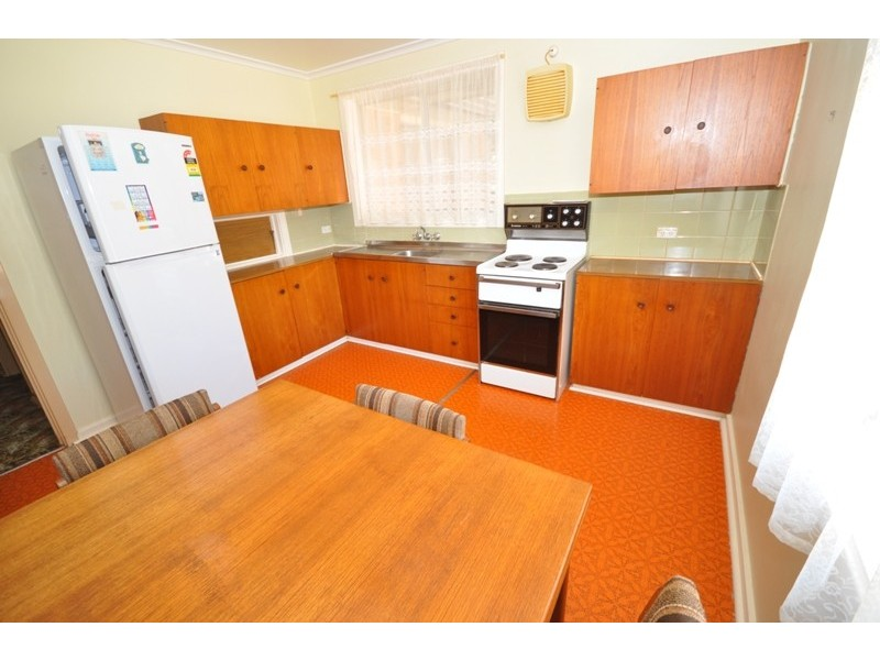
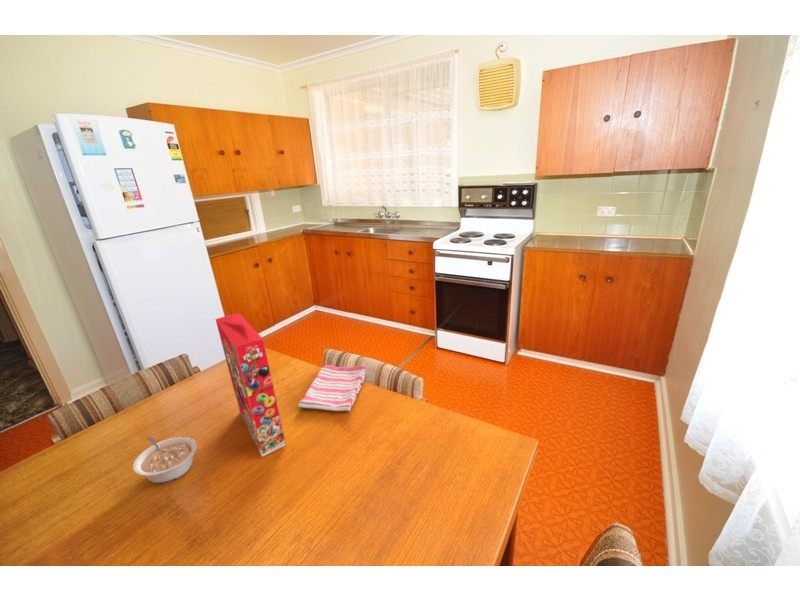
+ cereal box [215,312,287,458]
+ legume [132,435,198,485]
+ dish towel [297,364,367,412]
